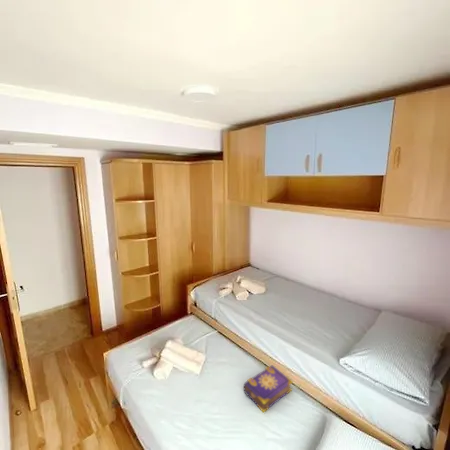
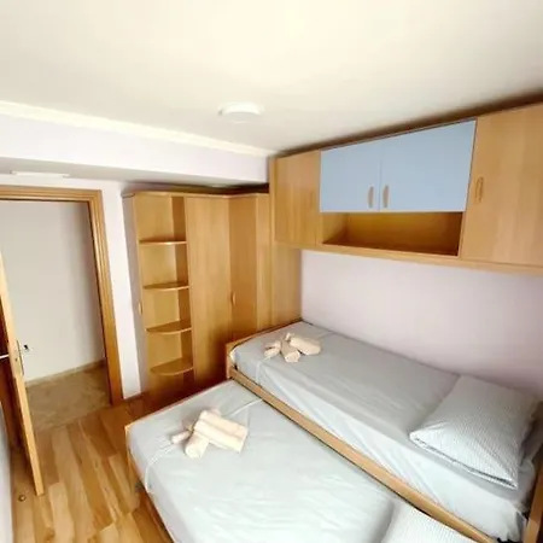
- book [243,364,294,414]
